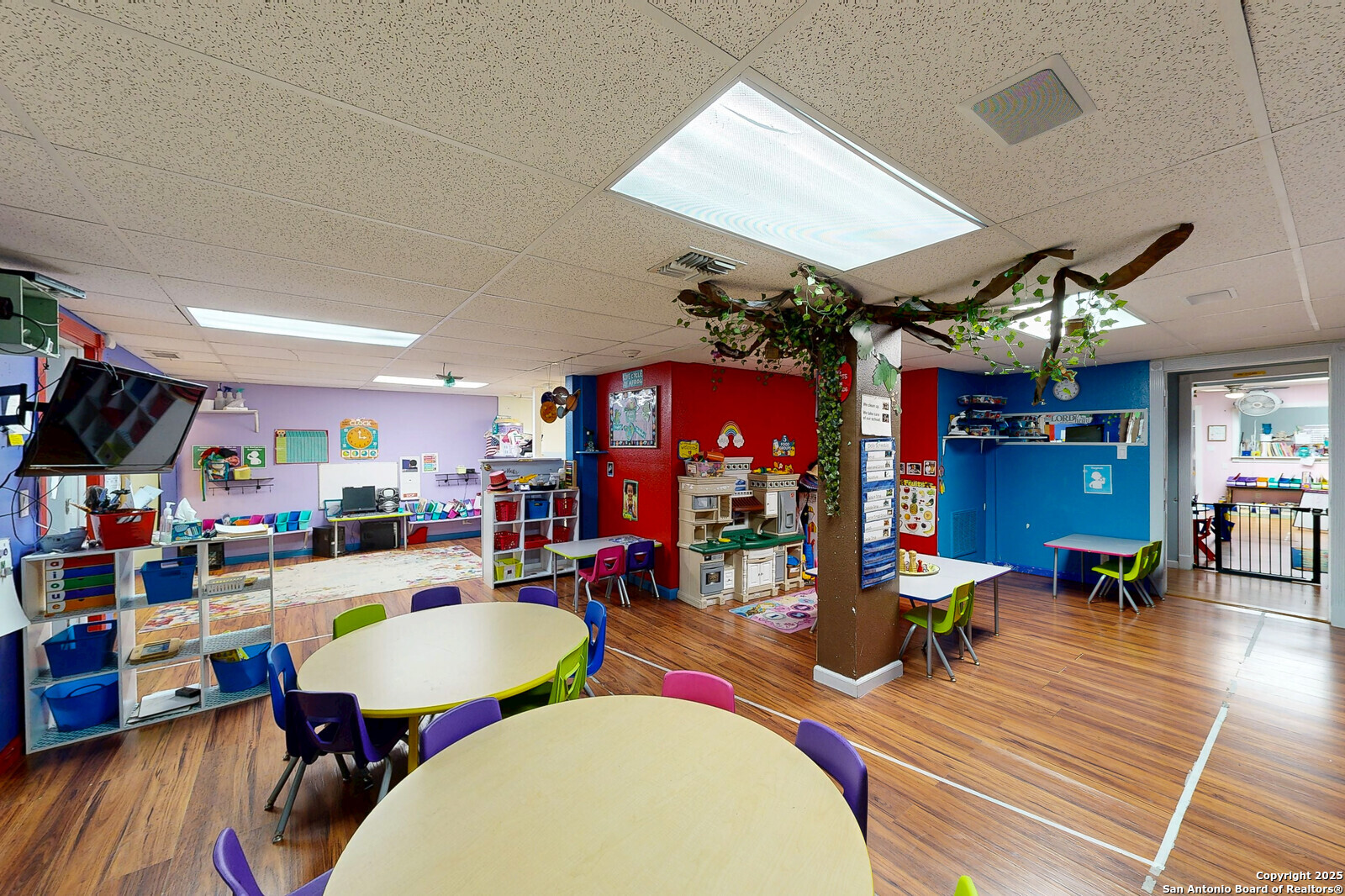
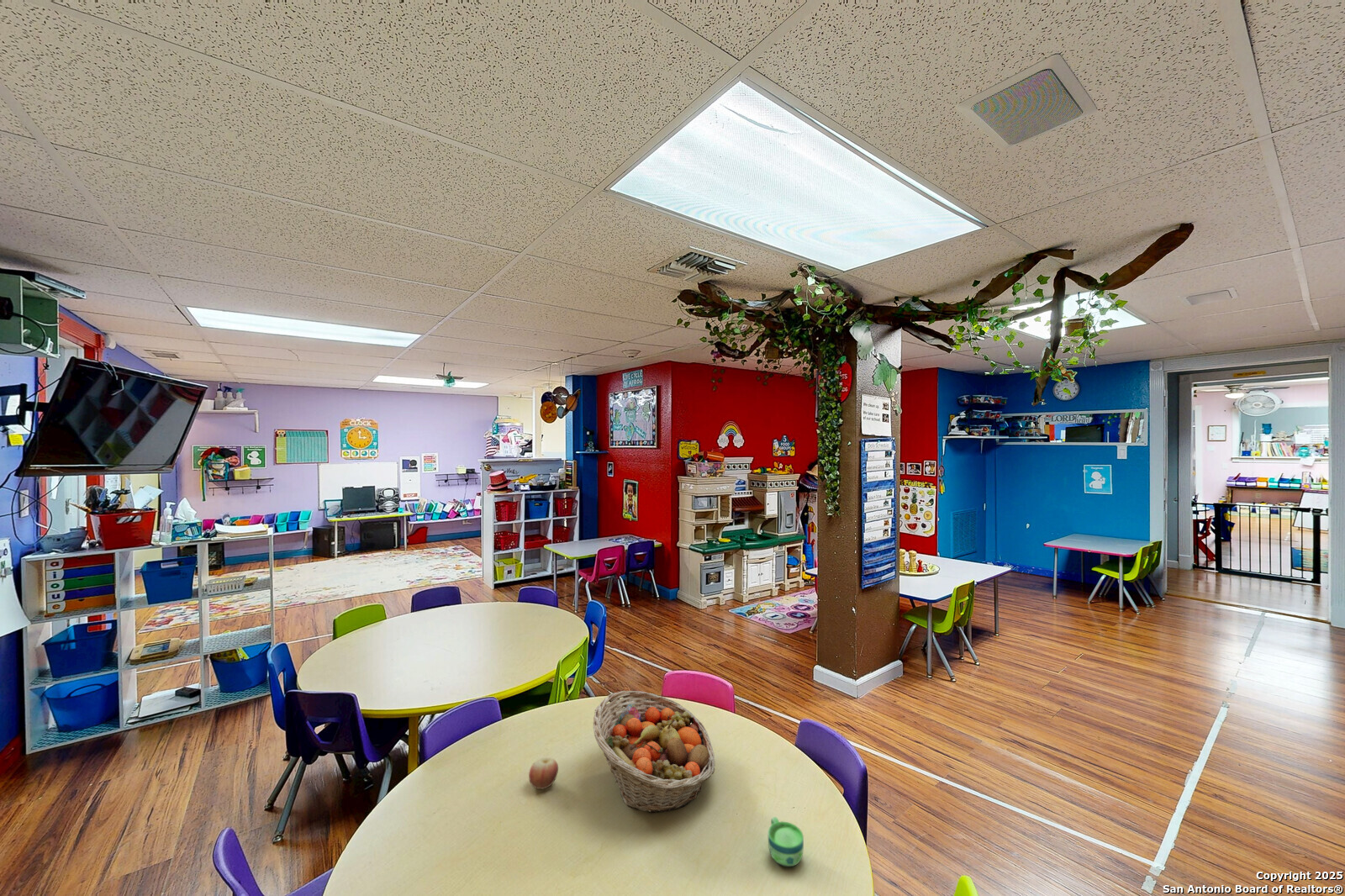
+ fruit basket [593,690,715,814]
+ apple [528,756,559,790]
+ cup [767,816,804,867]
